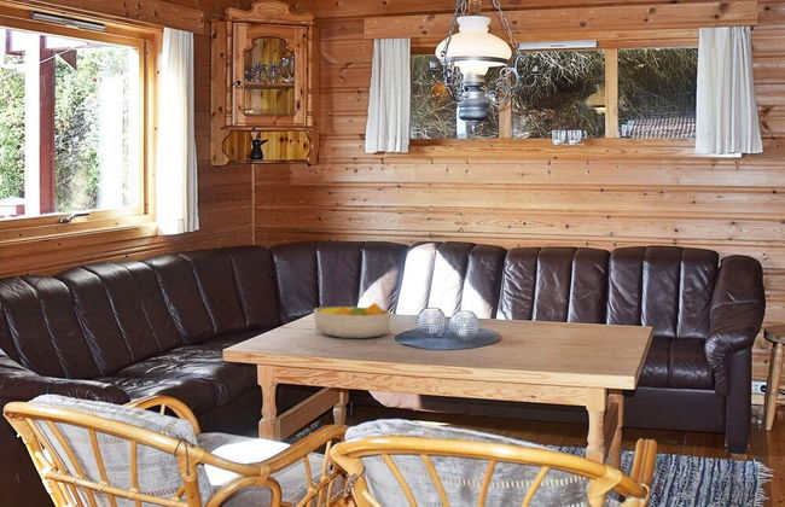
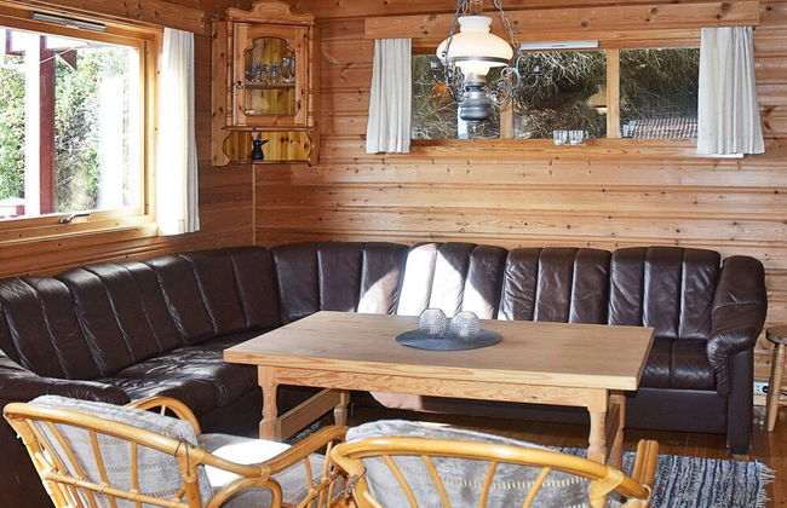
- fruit bowl [313,302,391,339]
